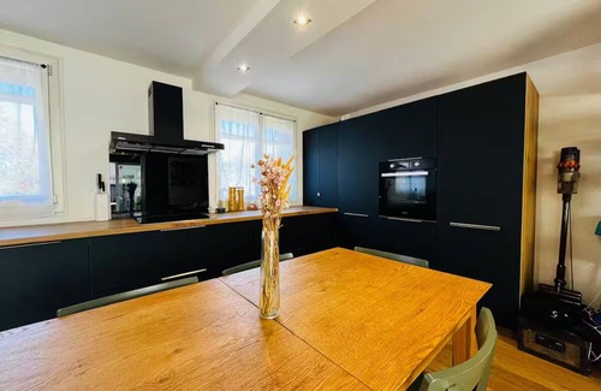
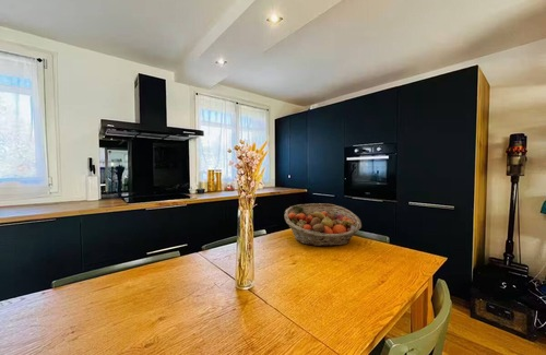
+ fruit basket [284,202,363,248]
